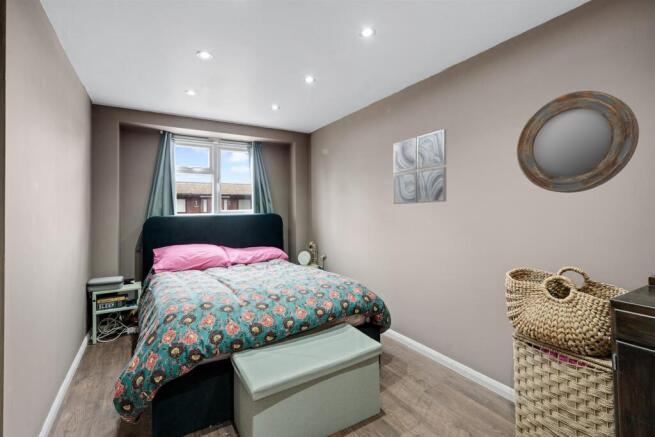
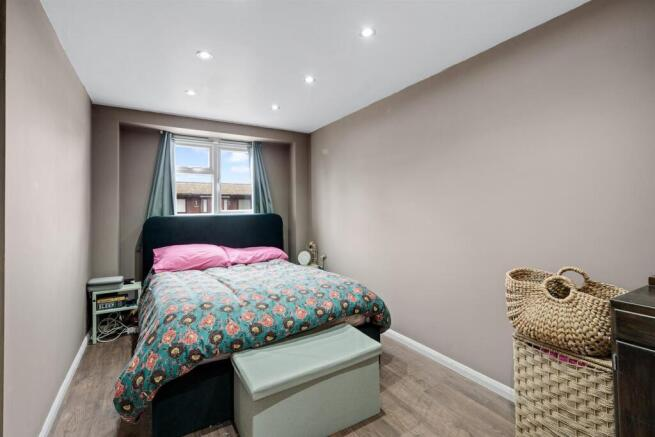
- home mirror [516,90,640,194]
- wall art [393,128,447,205]
